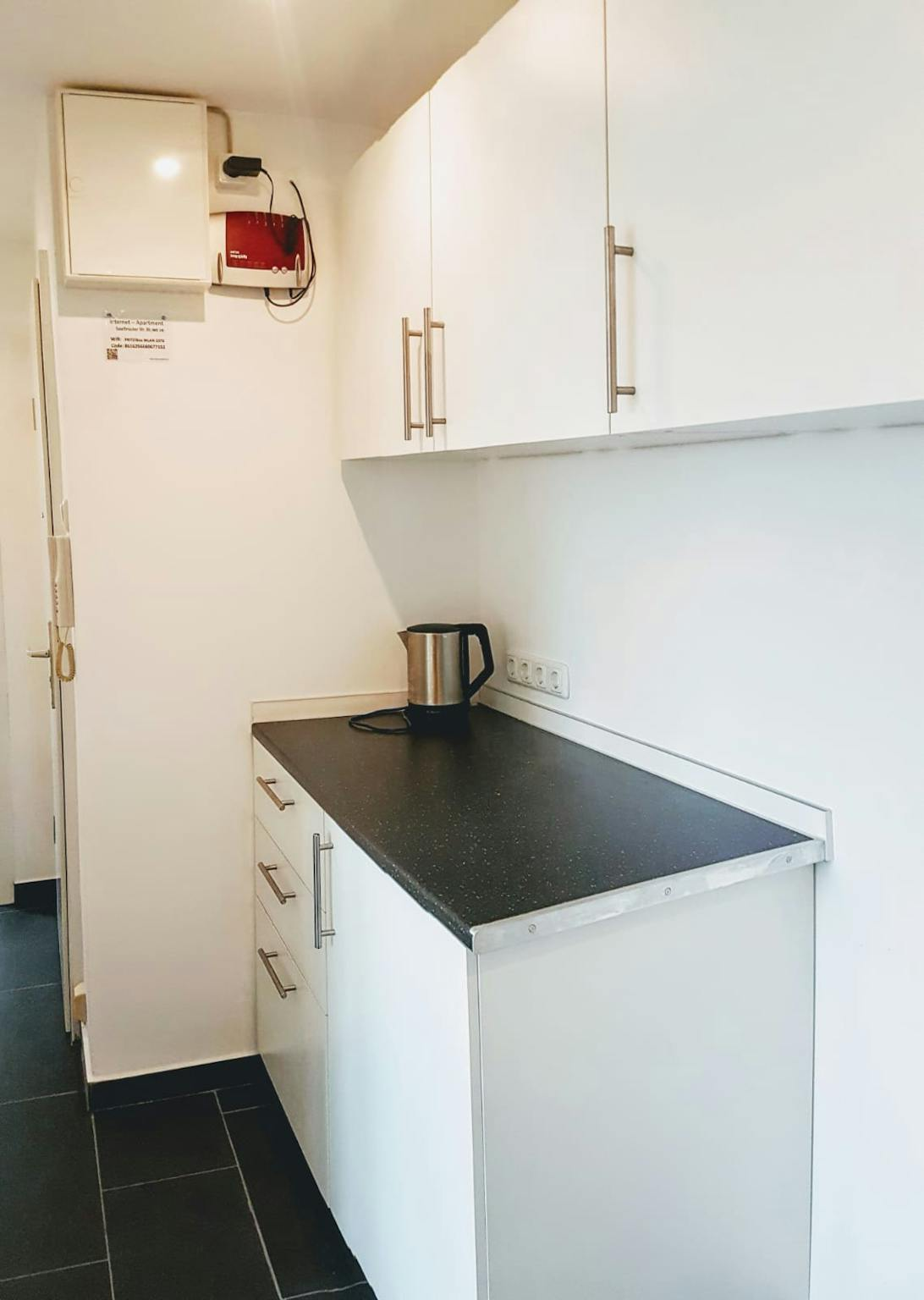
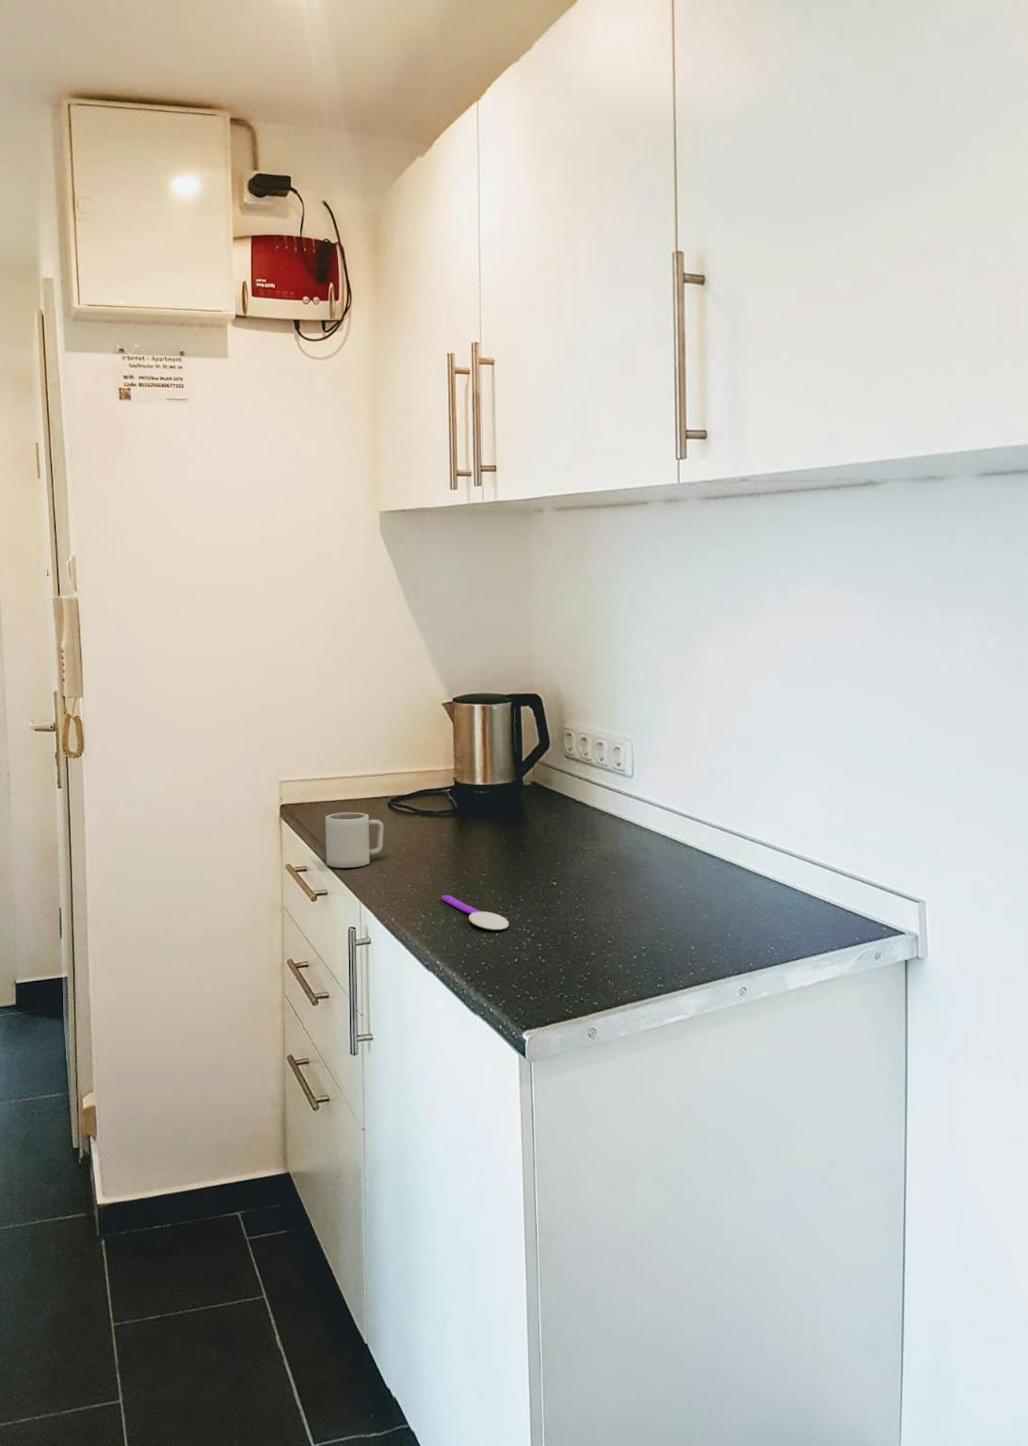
+ spoon [441,894,510,931]
+ cup [325,812,385,869]
